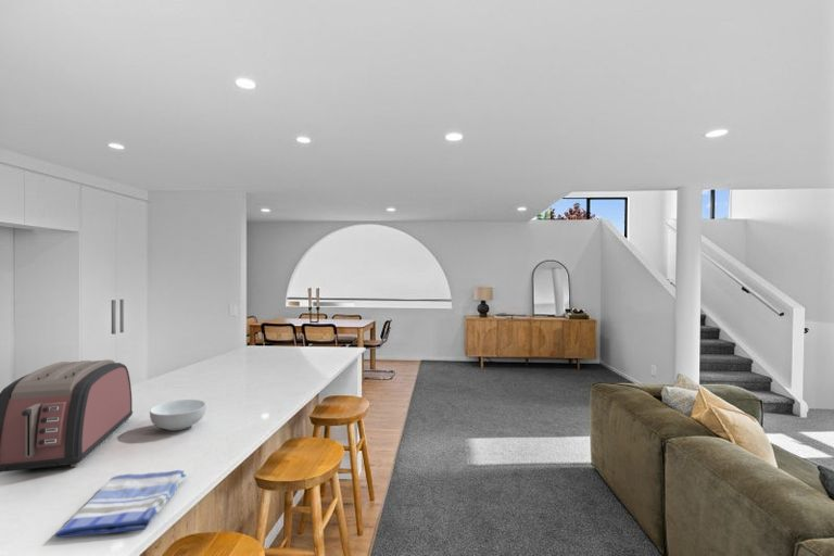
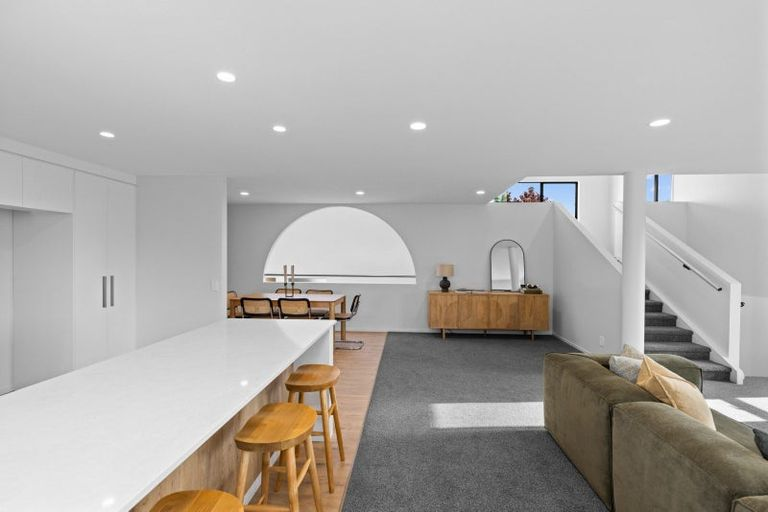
- cereal bowl [149,399,207,431]
- dish towel [53,469,187,539]
- toaster [0,358,134,473]
